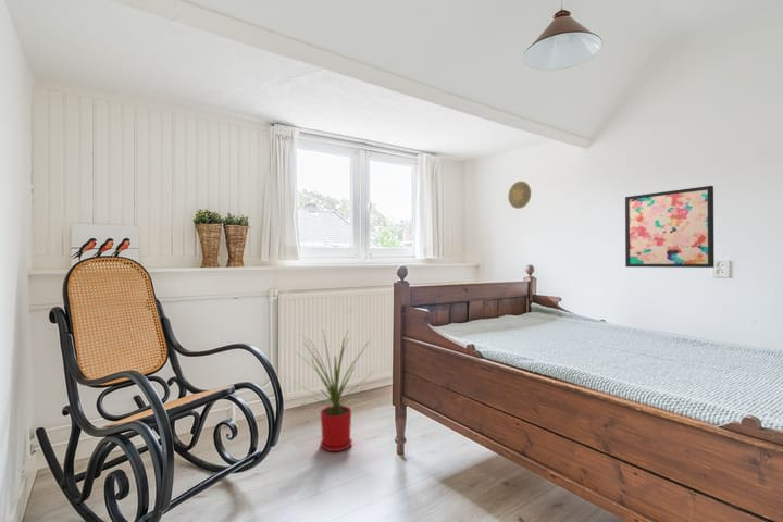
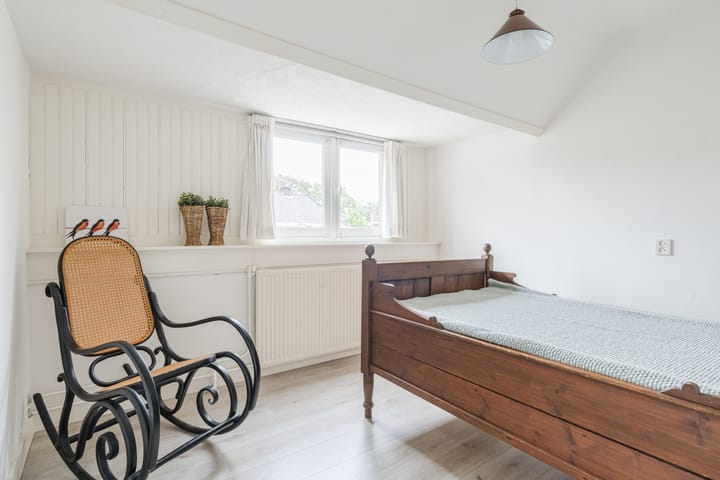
- decorative plate [507,181,532,210]
- wall art [624,185,716,269]
- house plant [294,328,375,452]
